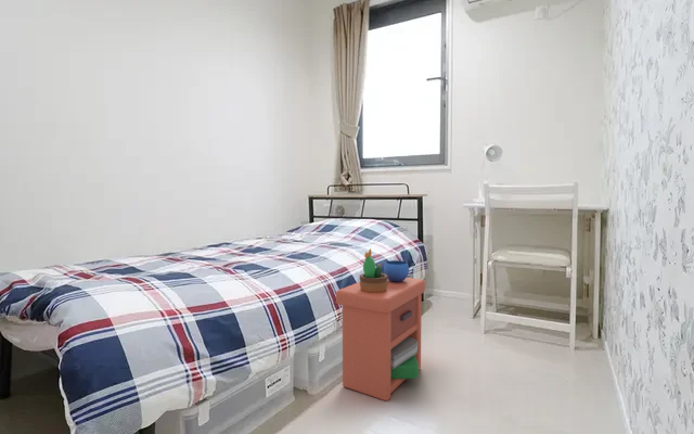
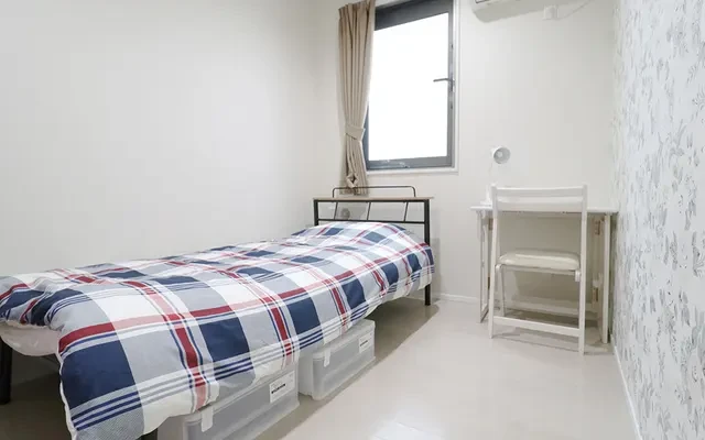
- nightstand [335,247,426,401]
